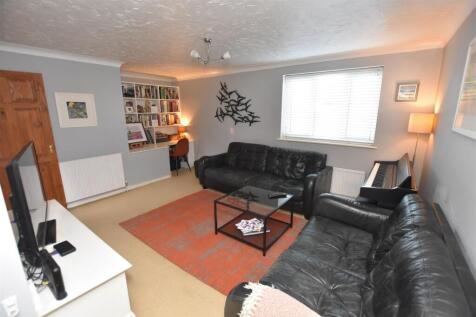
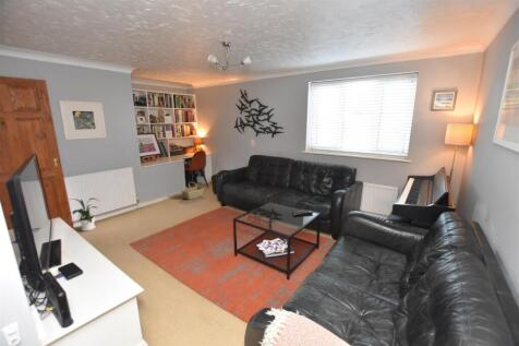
+ basket [180,181,205,201]
+ house plant [67,196,101,232]
